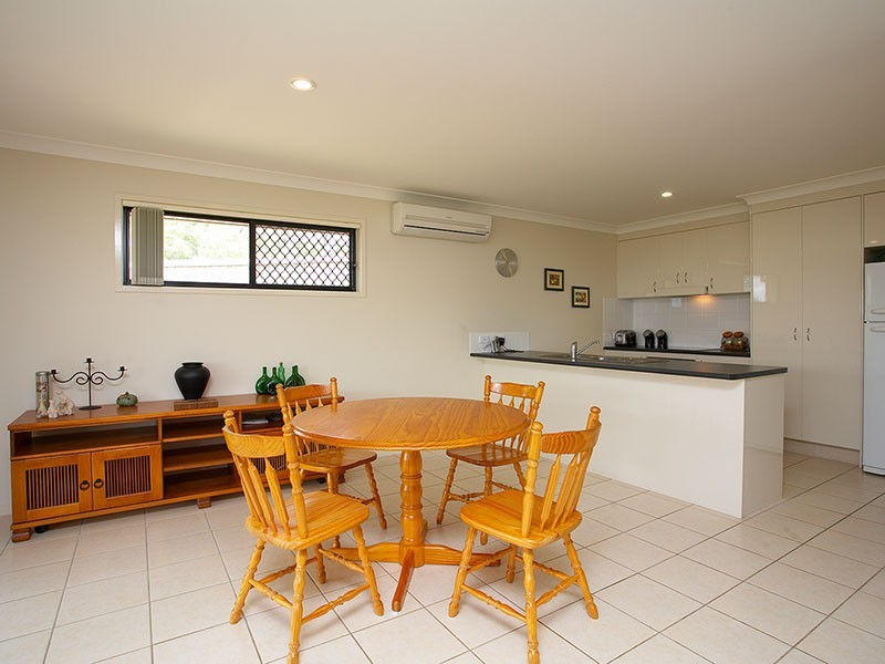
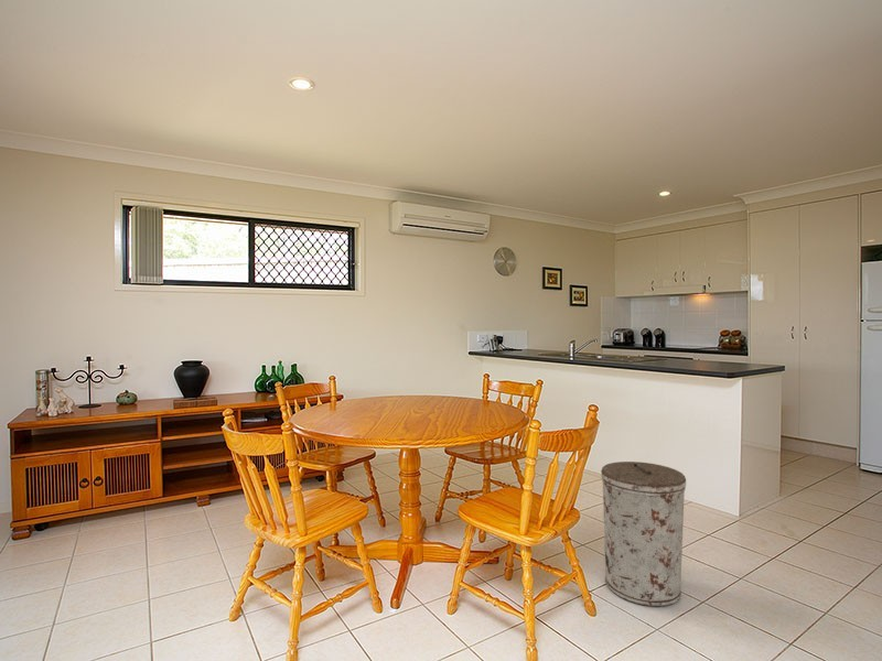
+ trash can [600,460,687,607]
